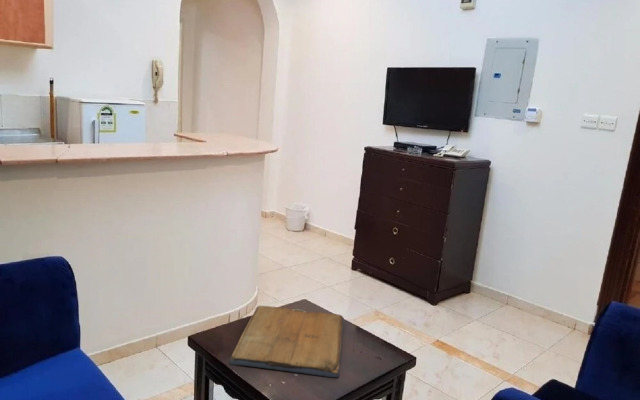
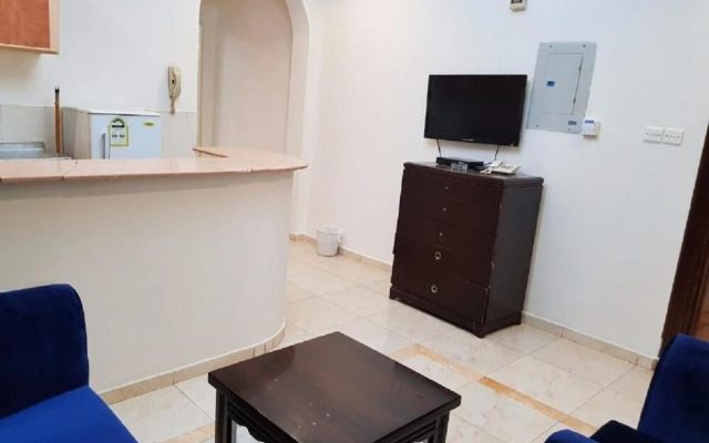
- religious icon [228,305,345,378]
